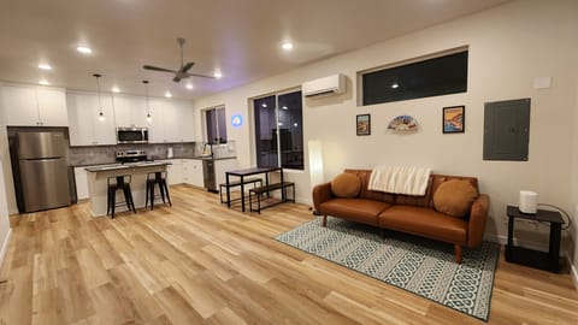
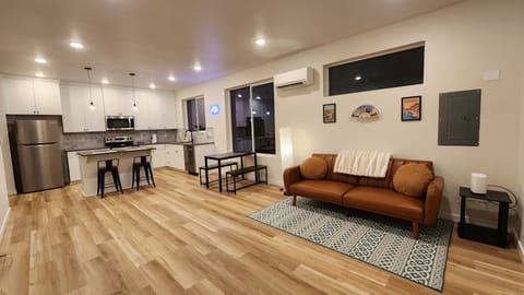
- ceiling fan [142,36,214,83]
